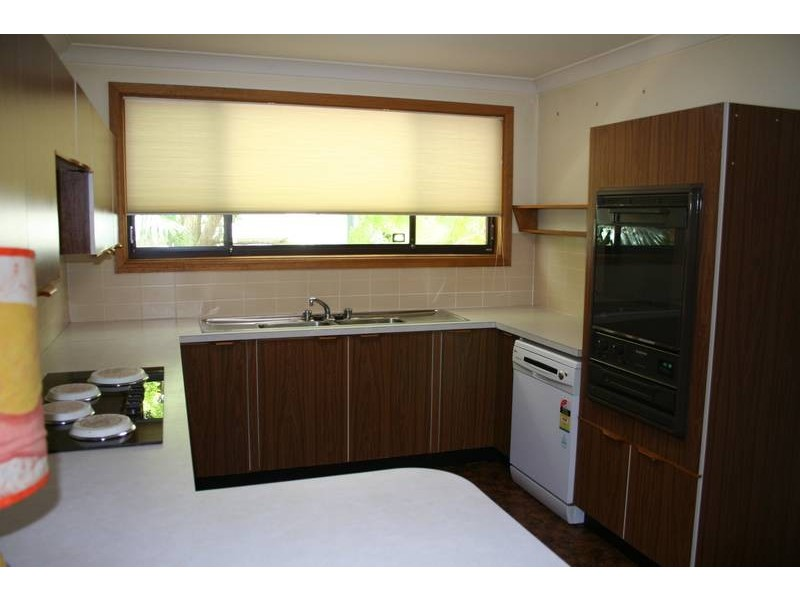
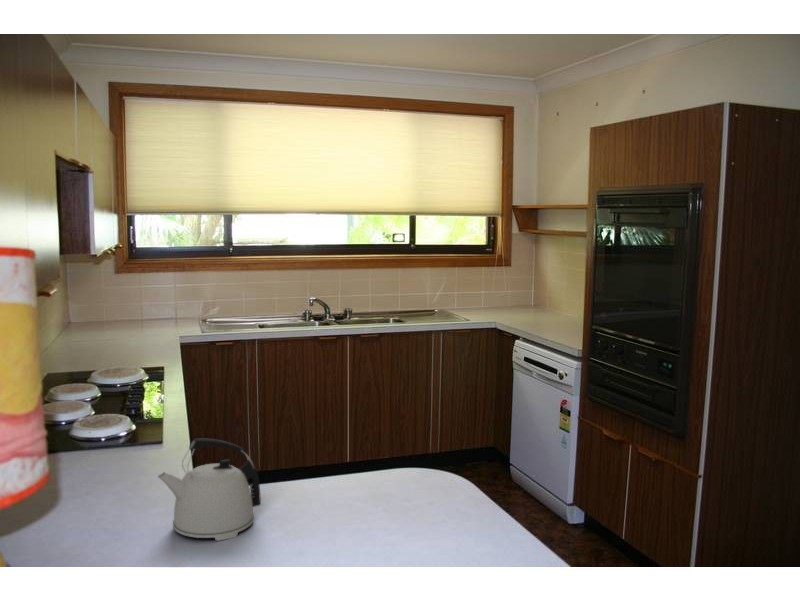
+ kettle [157,438,262,542]
